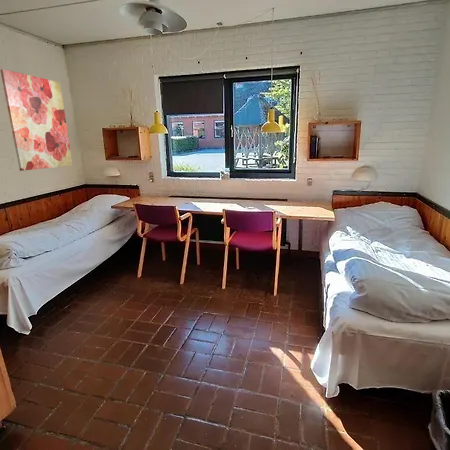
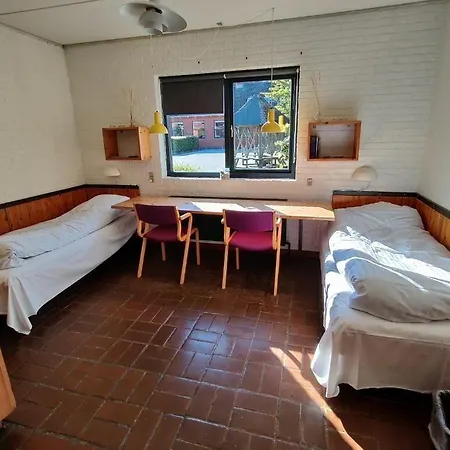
- wall art [0,68,74,172]
